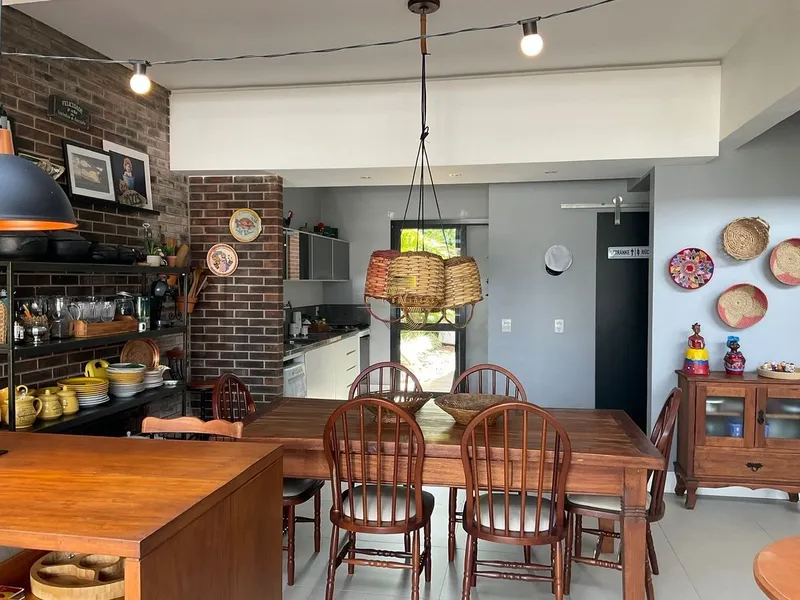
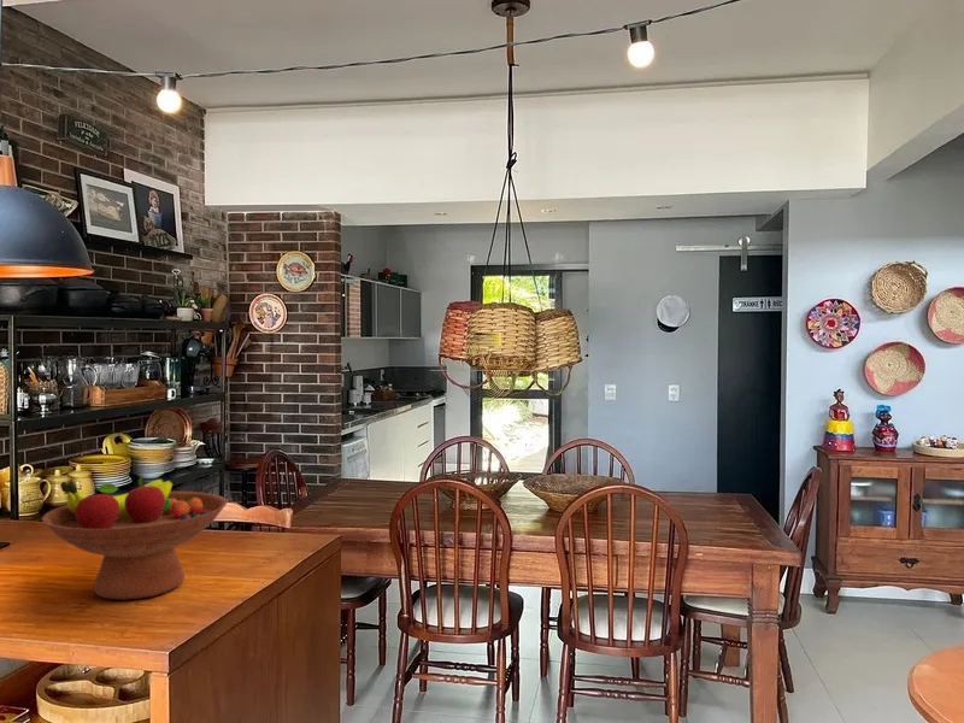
+ fruit bowl [41,476,228,601]
